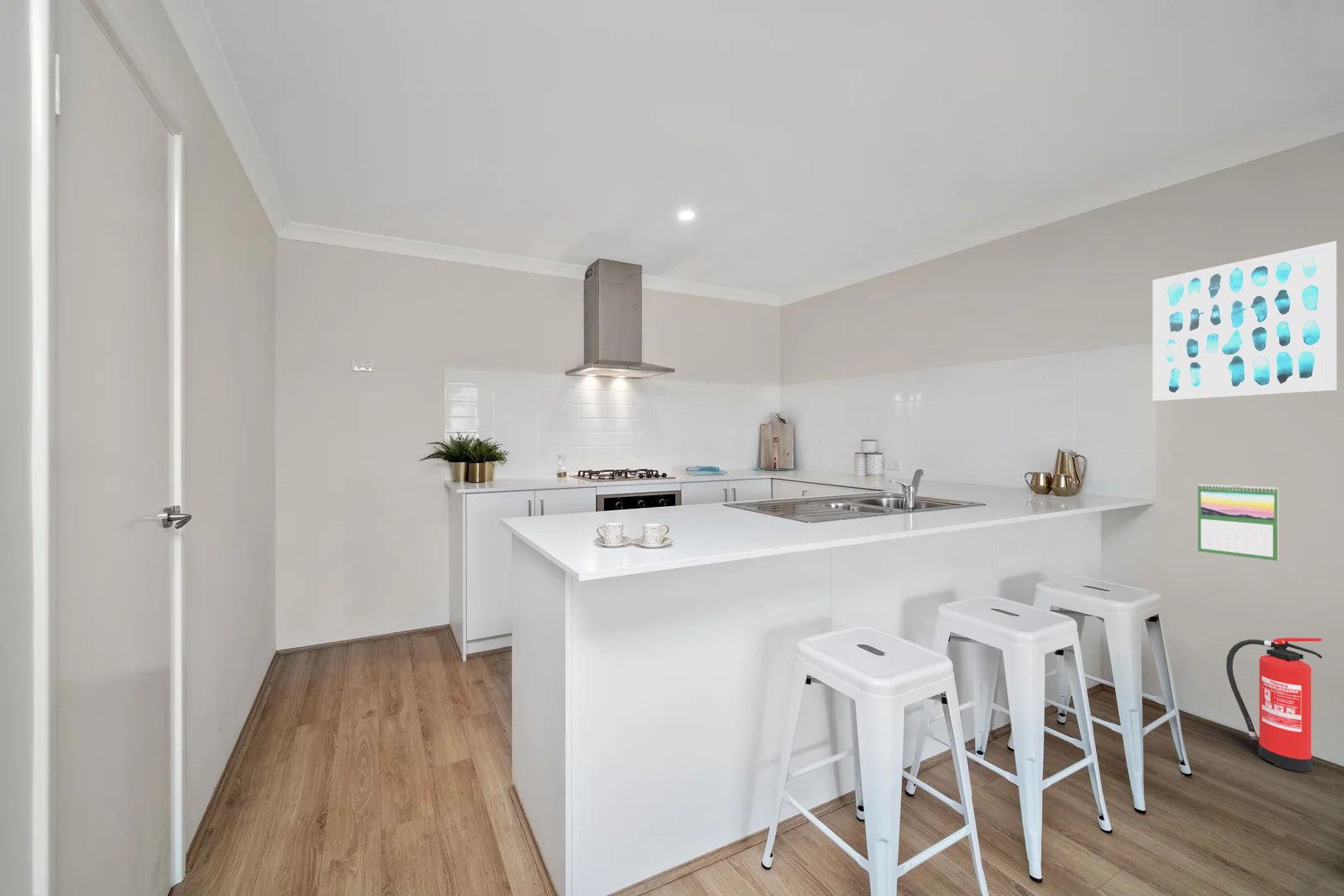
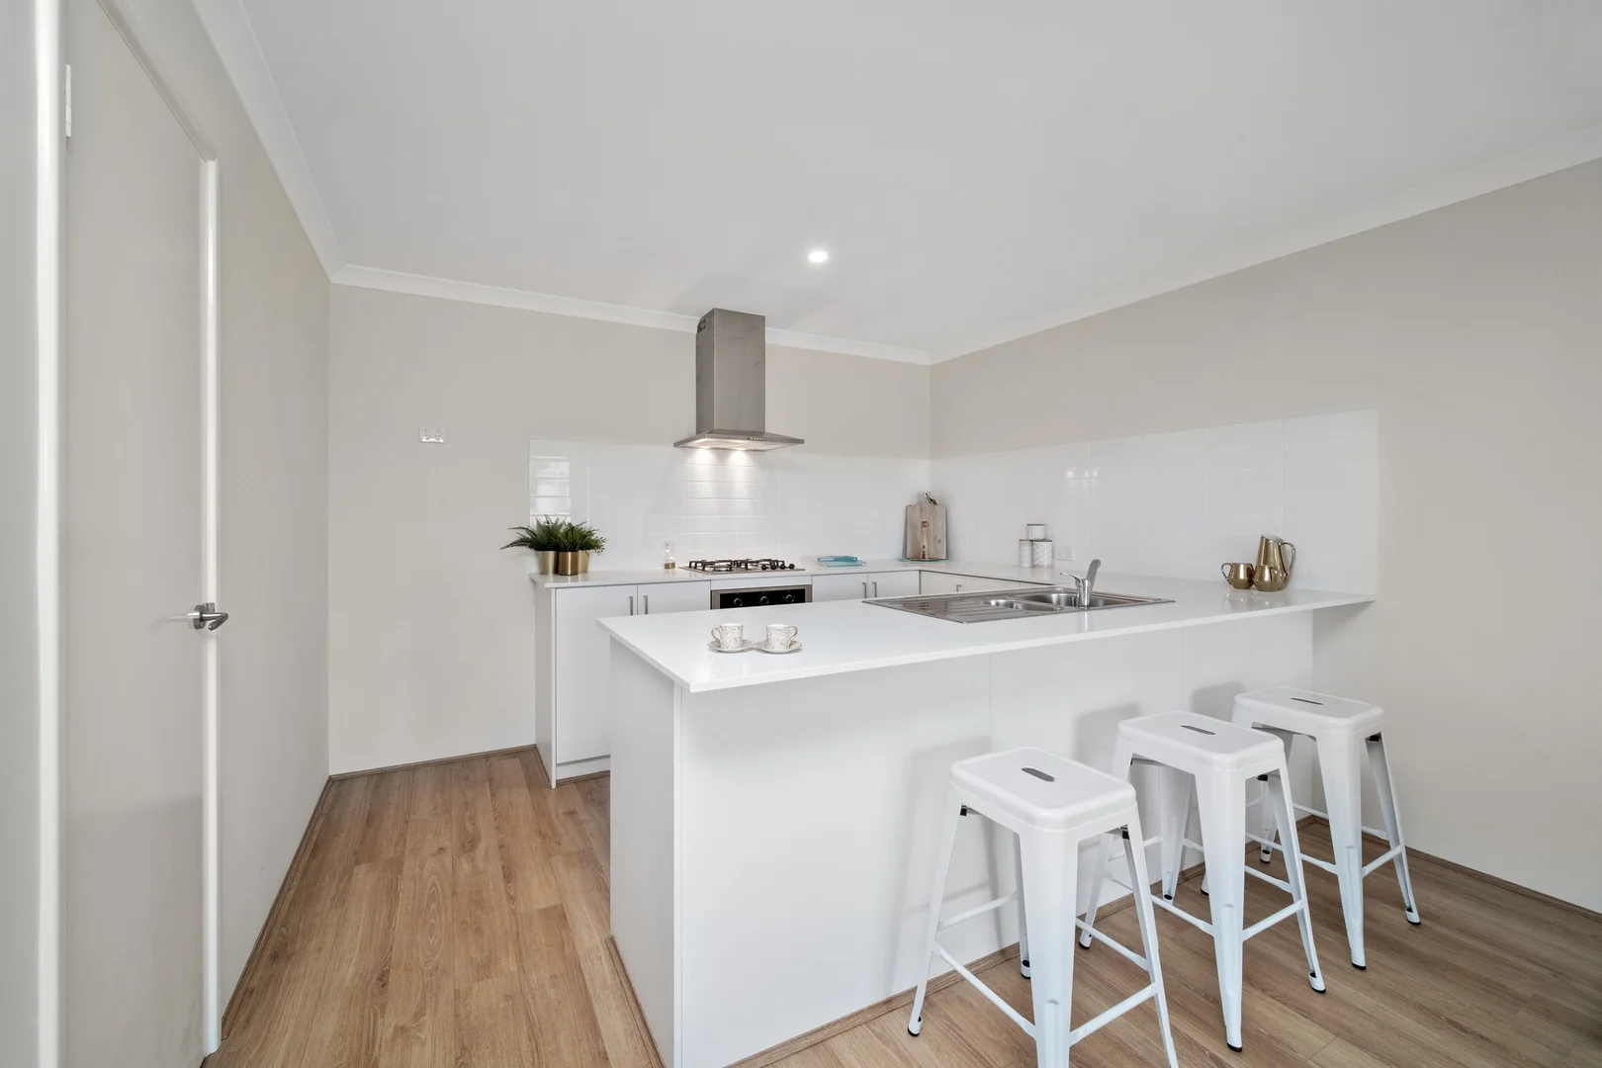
- wall art [1152,241,1337,402]
- calendar [1197,484,1279,562]
- fire extinguisher [1225,637,1323,773]
